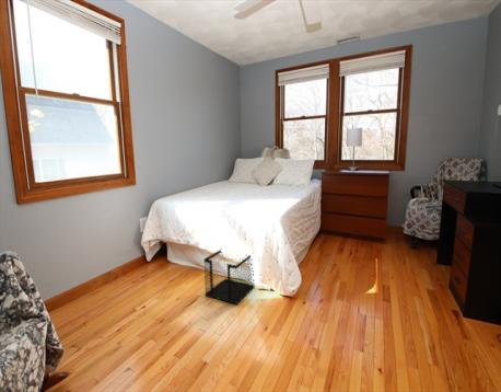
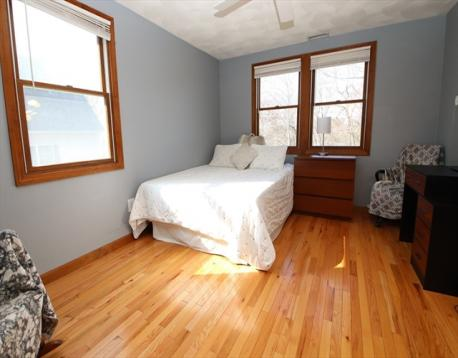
- wastebasket [203,249,256,305]
